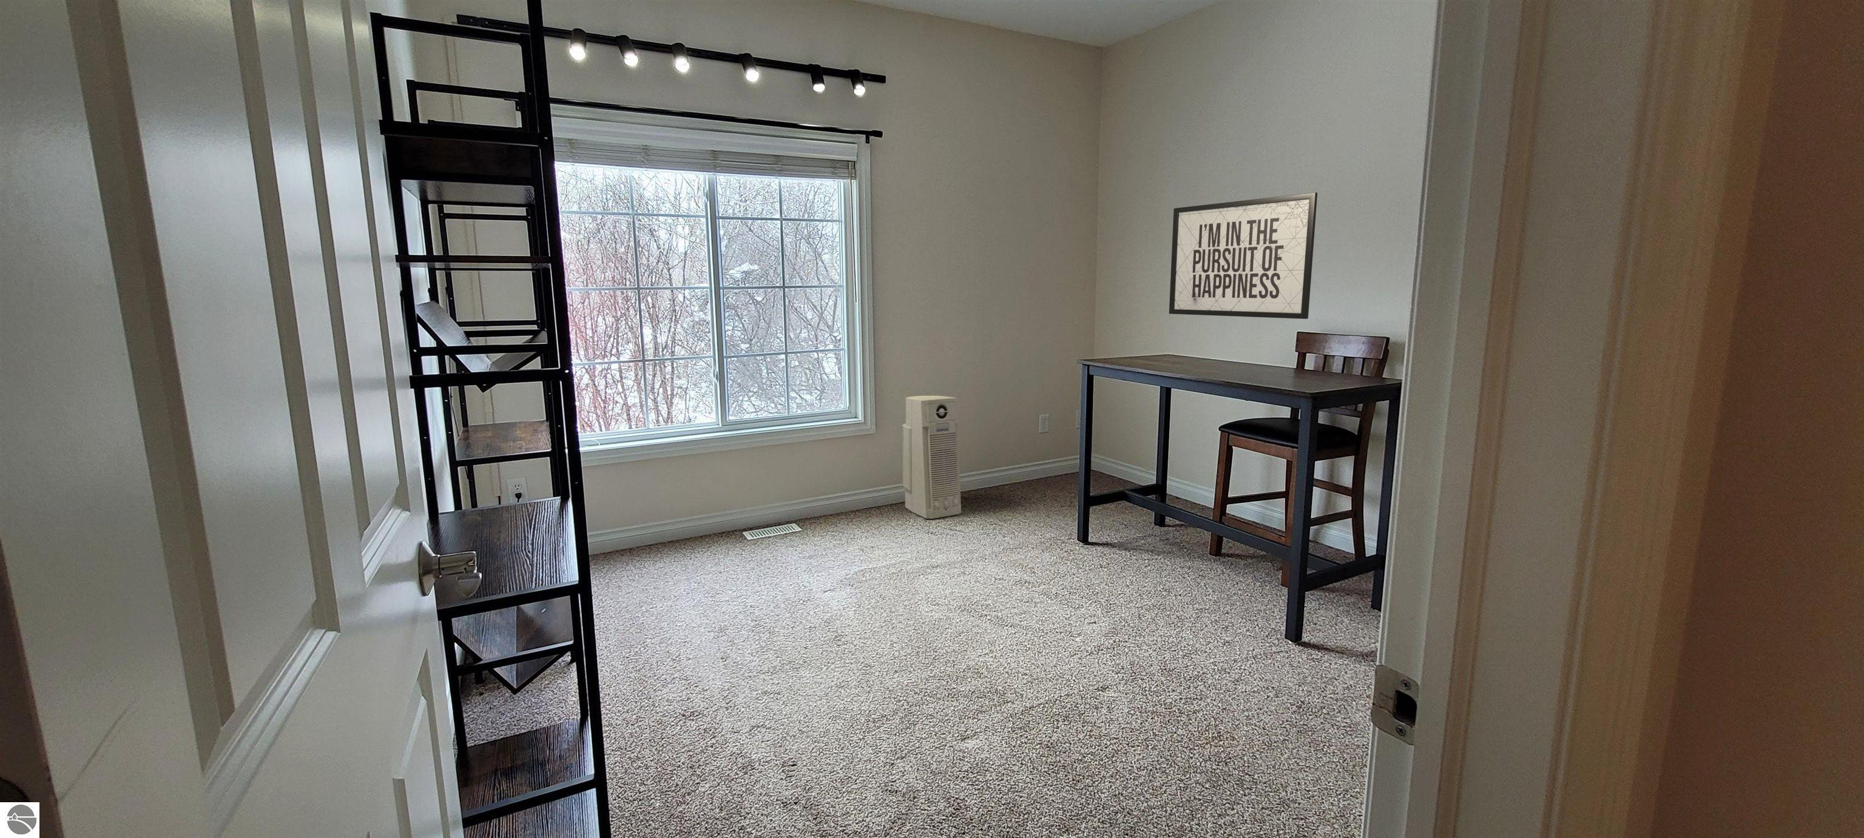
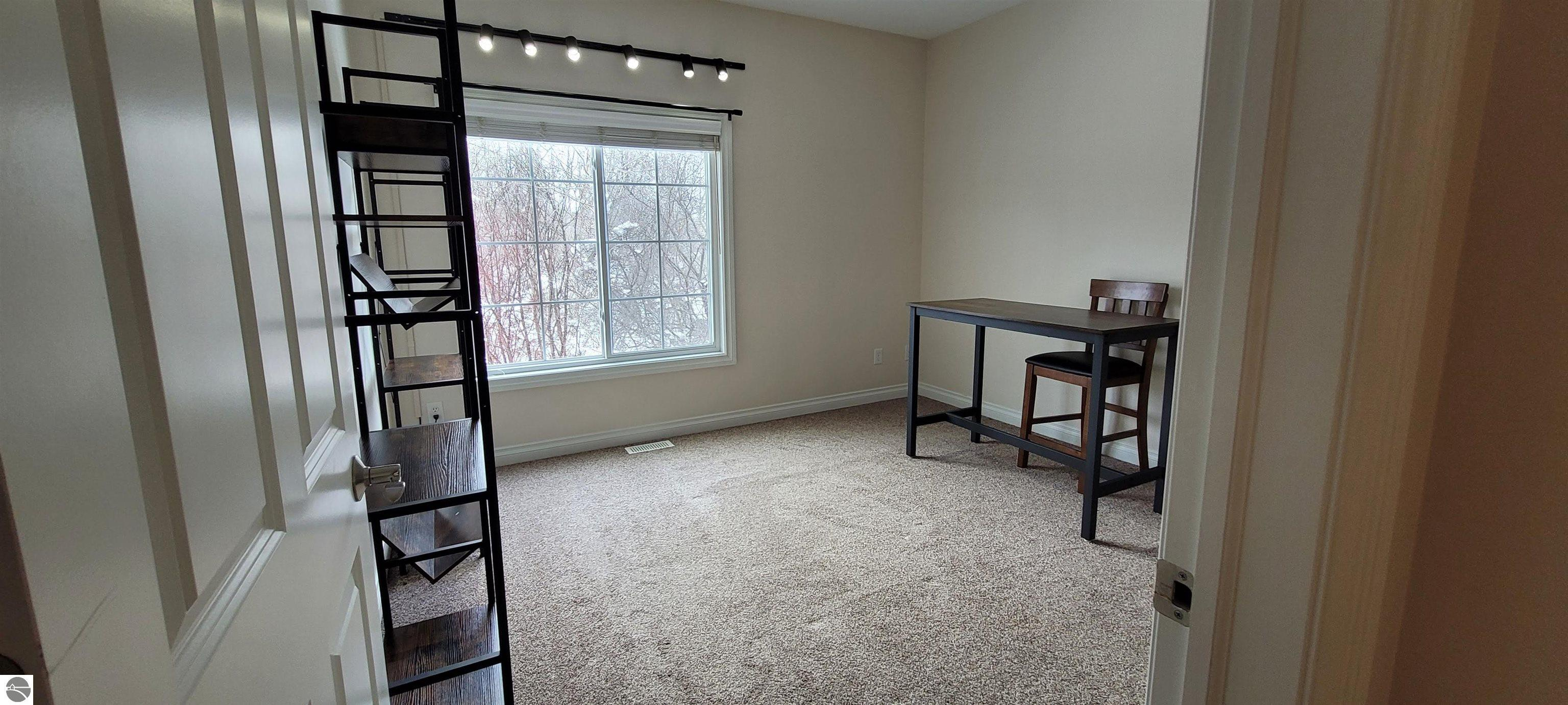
- mirror [1169,191,1318,320]
- air purifier [901,395,962,519]
